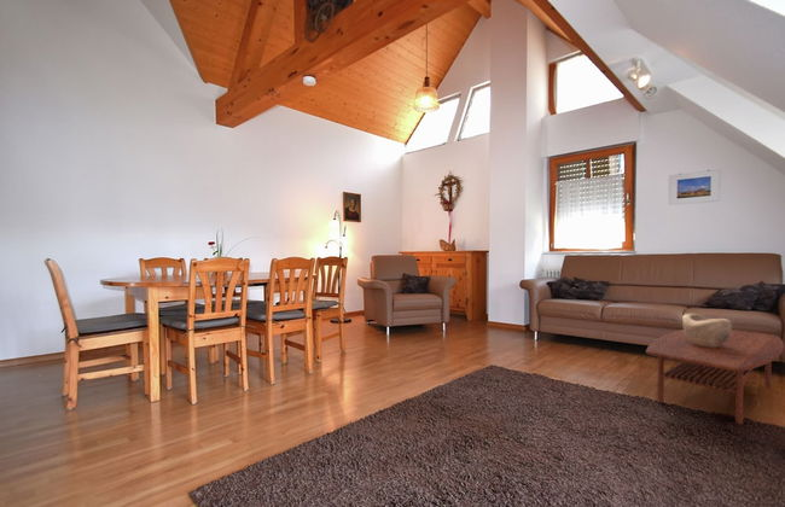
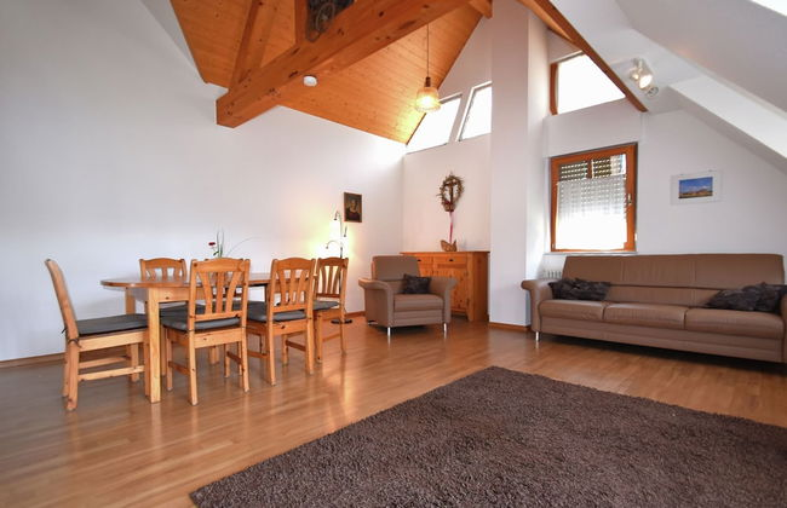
- coffee table [645,328,785,425]
- decorative bowl [681,313,733,348]
